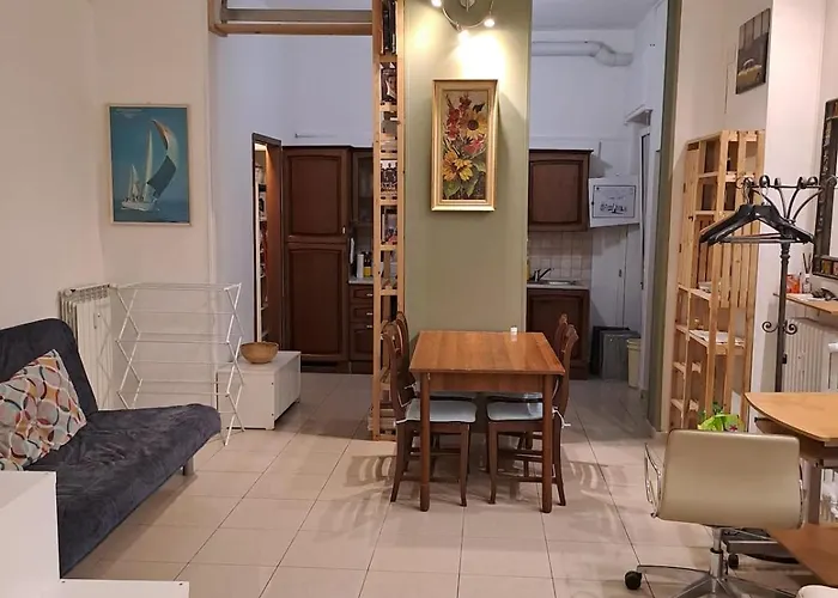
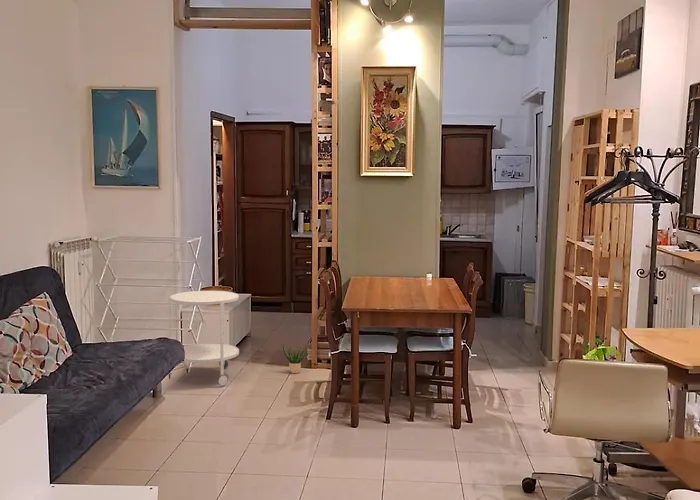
+ side table [168,290,240,387]
+ potted plant [282,340,307,374]
